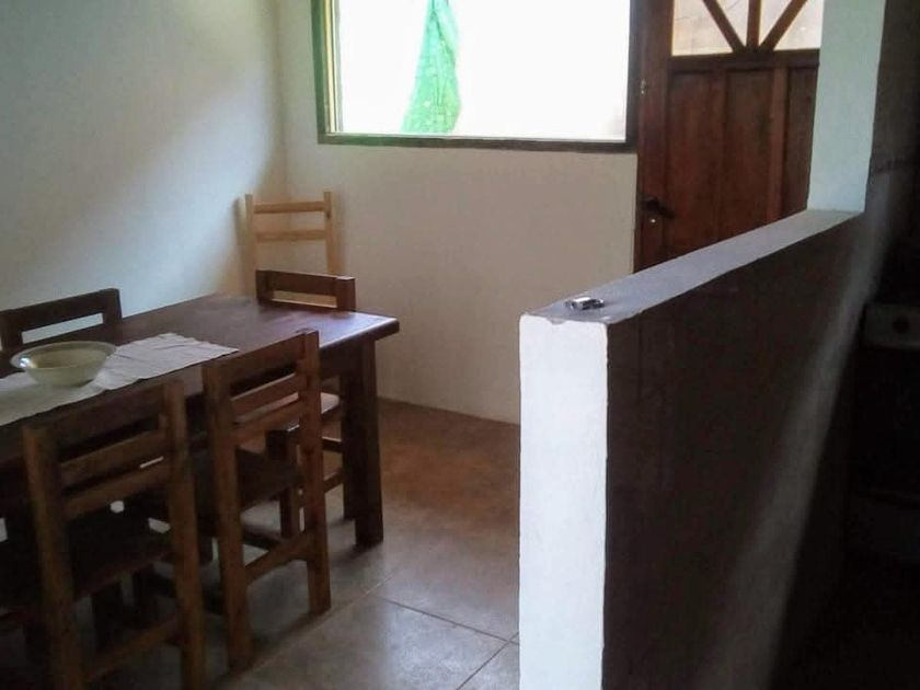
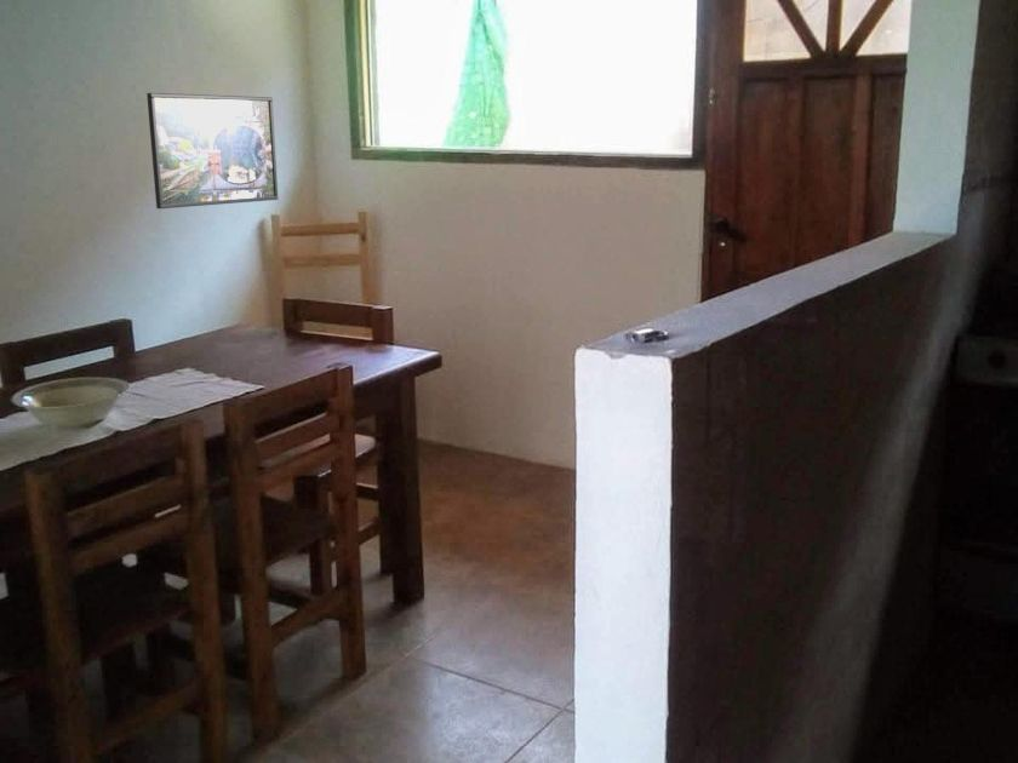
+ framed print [145,92,279,210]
